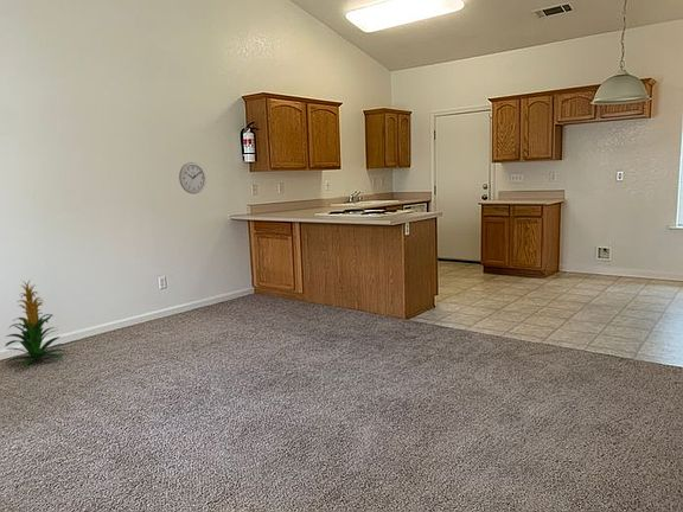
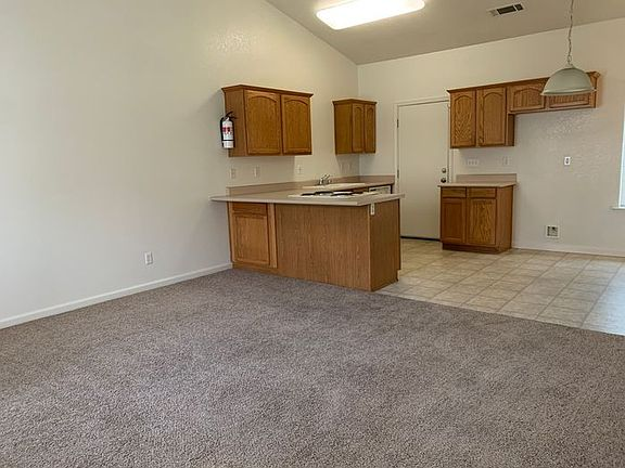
- wall clock [178,161,208,196]
- indoor plant [4,279,69,367]
